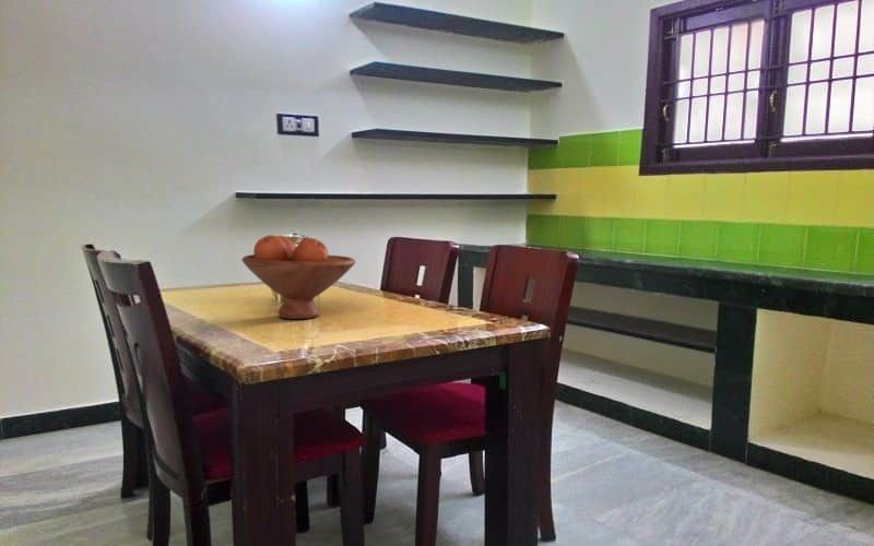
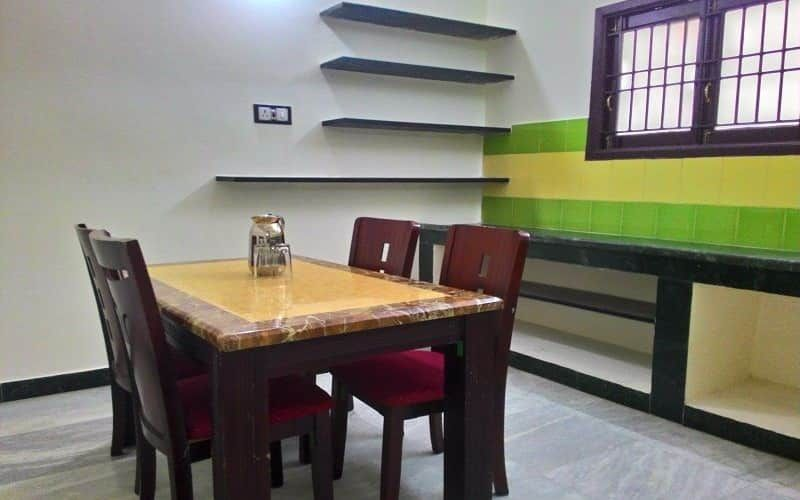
- fruit bowl [240,234,356,320]
